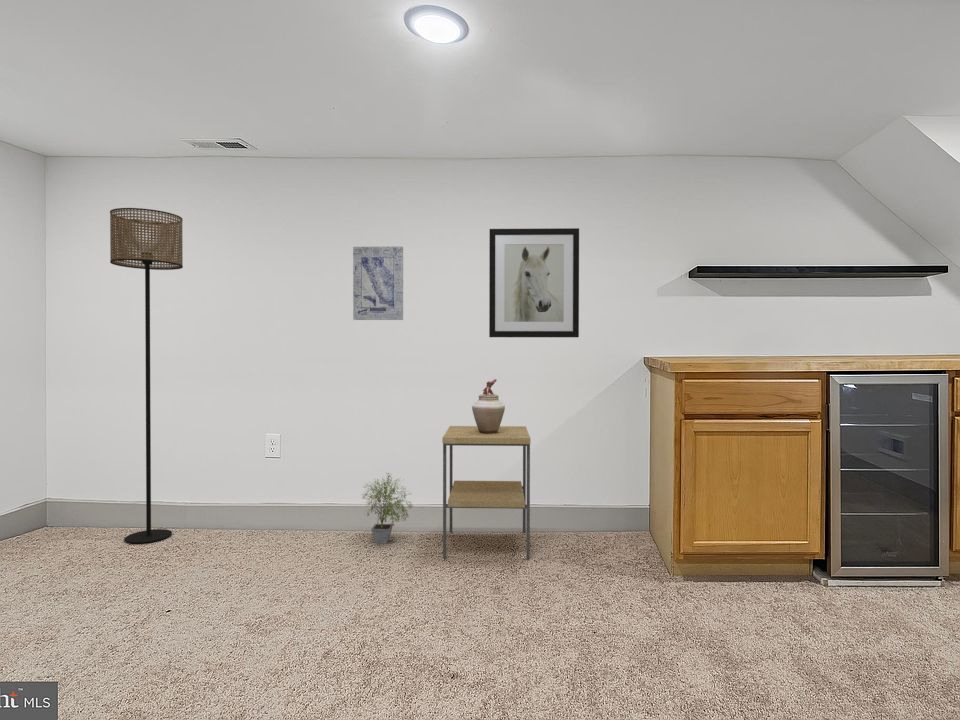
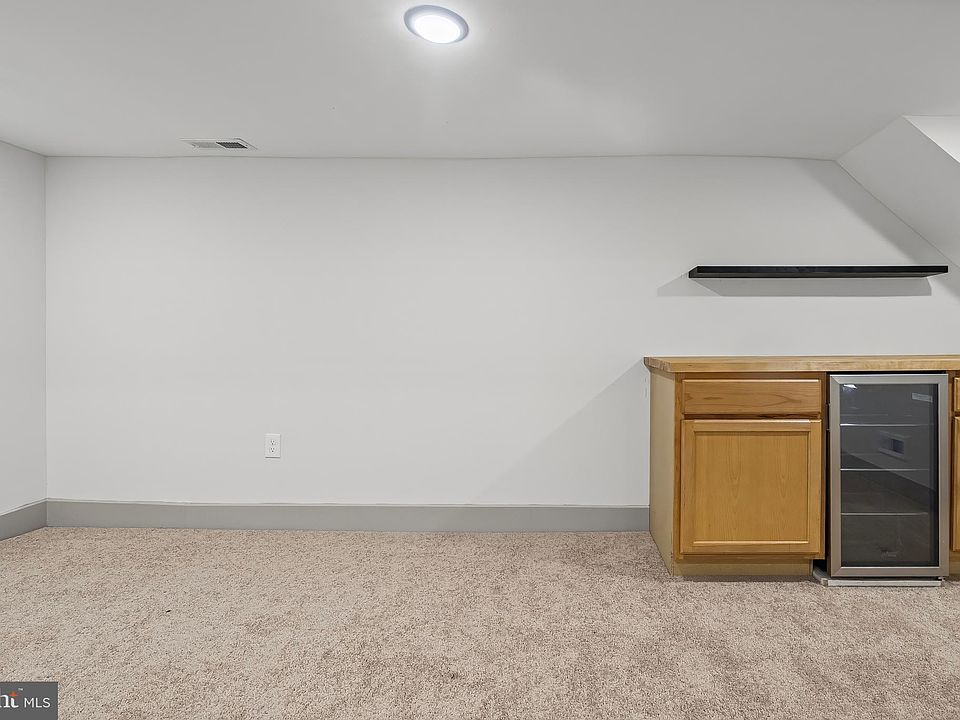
- side table [441,425,531,560]
- vase [471,378,506,434]
- potted plant [361,472,414,545]
- wall art [488,227,580,338]
- floor lamp [109,207,184,545]
- wall art [352,245,404,321]
